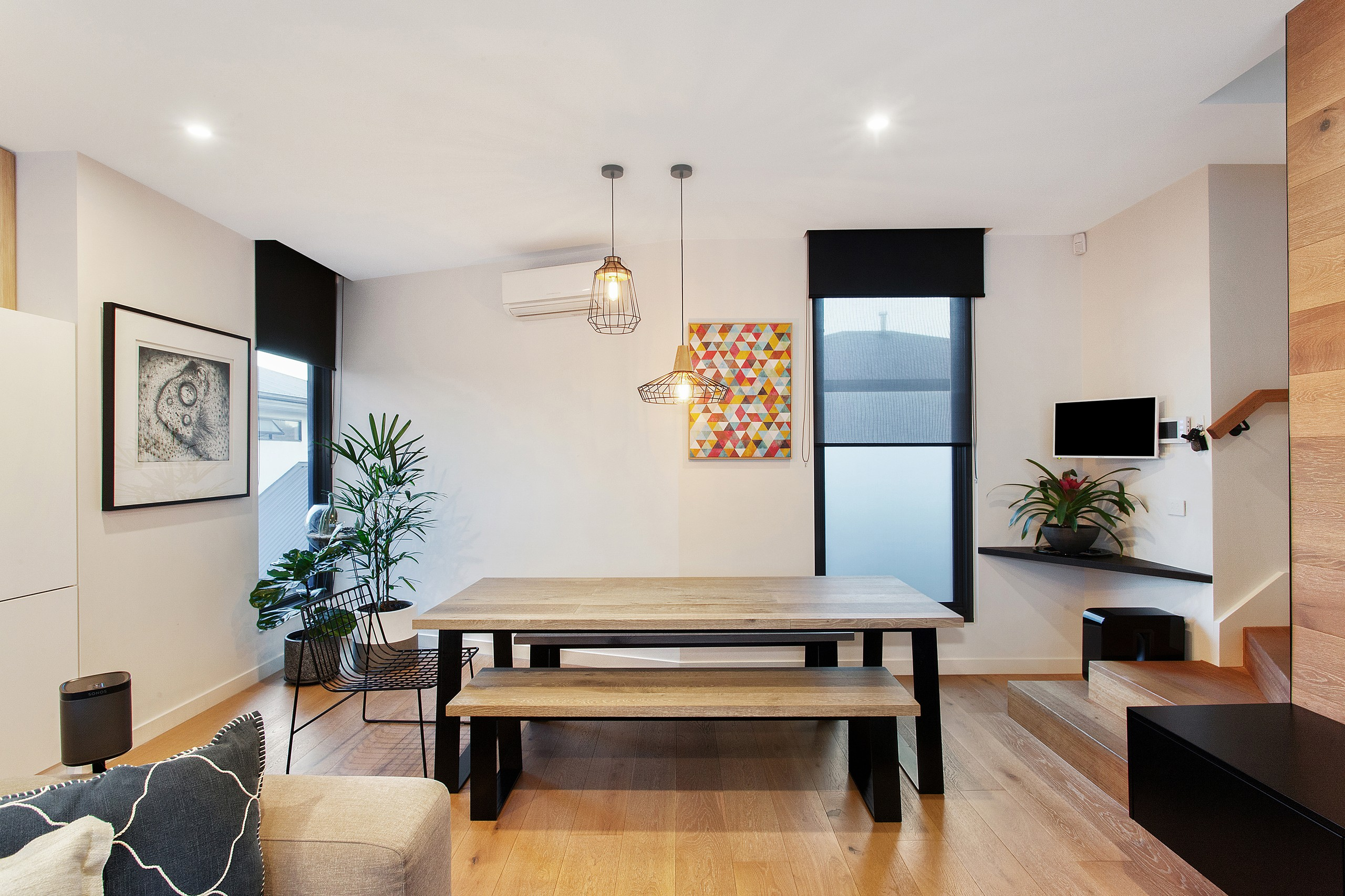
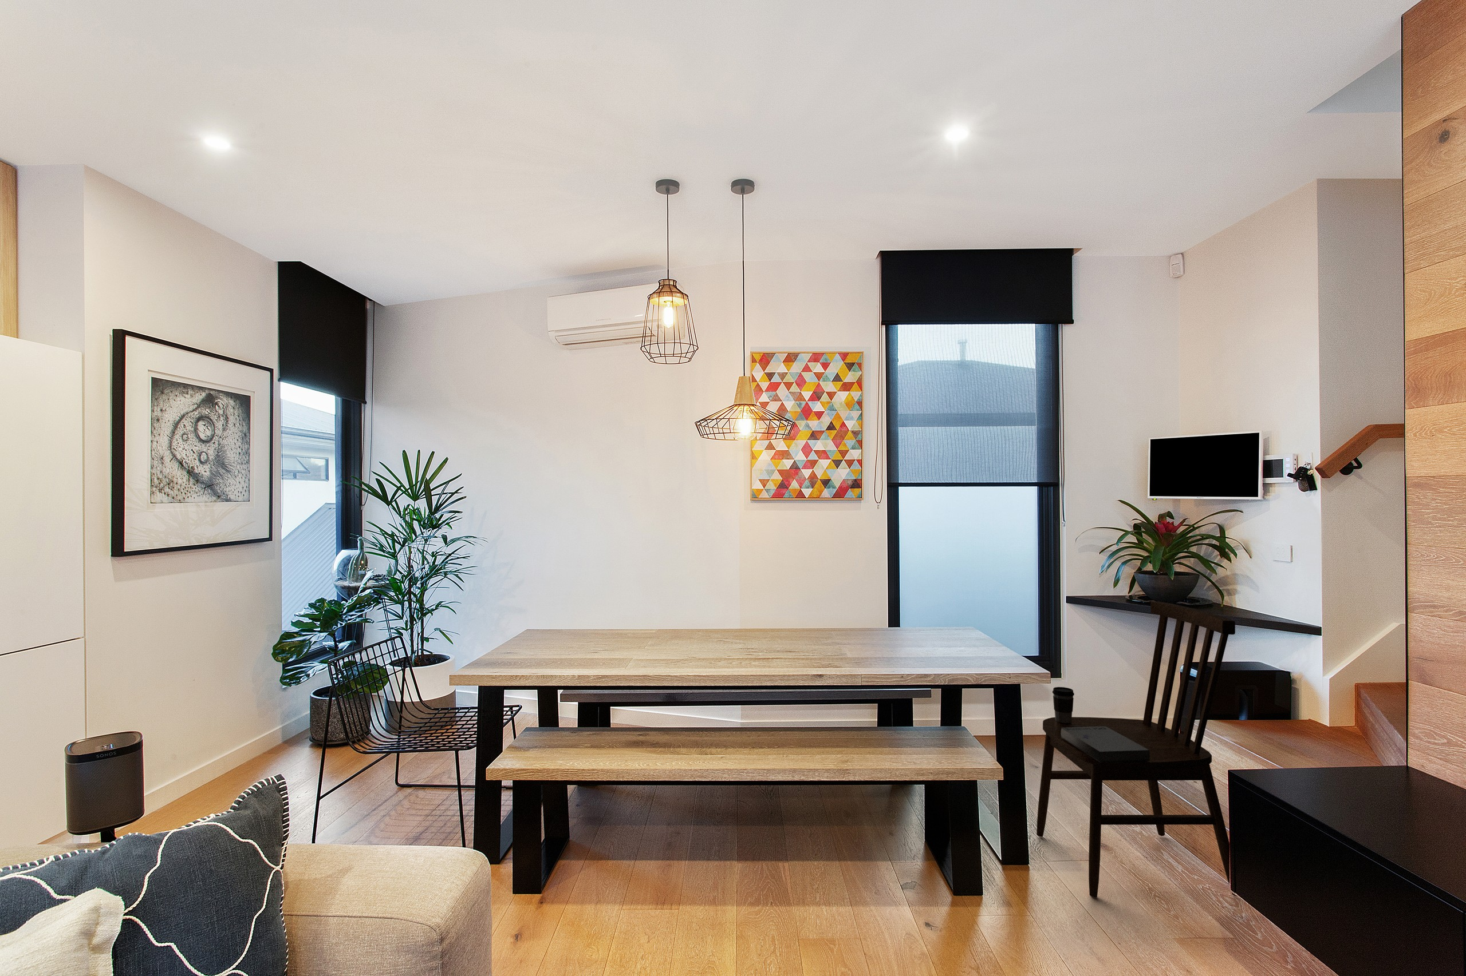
+ dining chair [1035,600,1237,899]
+ coffee cup [1052,686,1075,723]
+ book [1062,727,1150,762]
